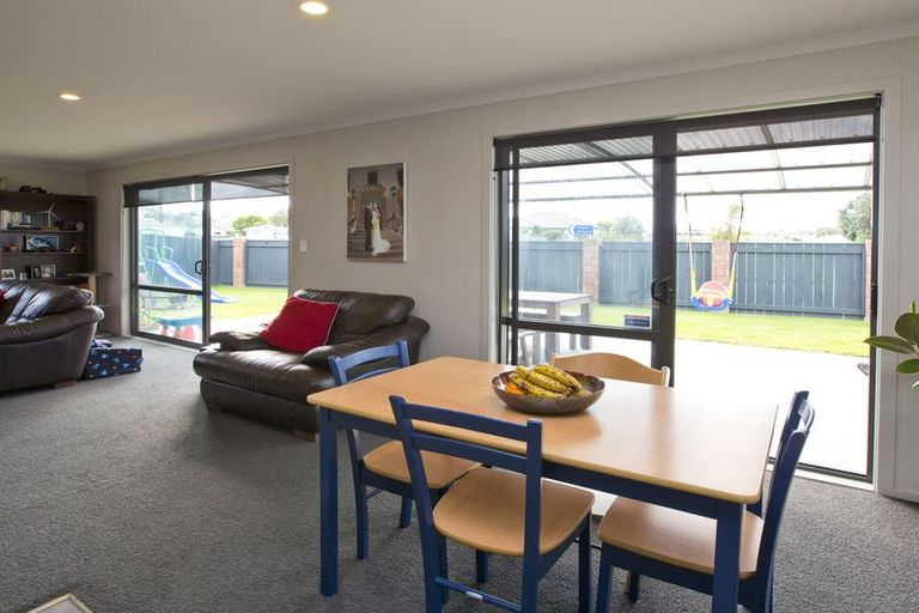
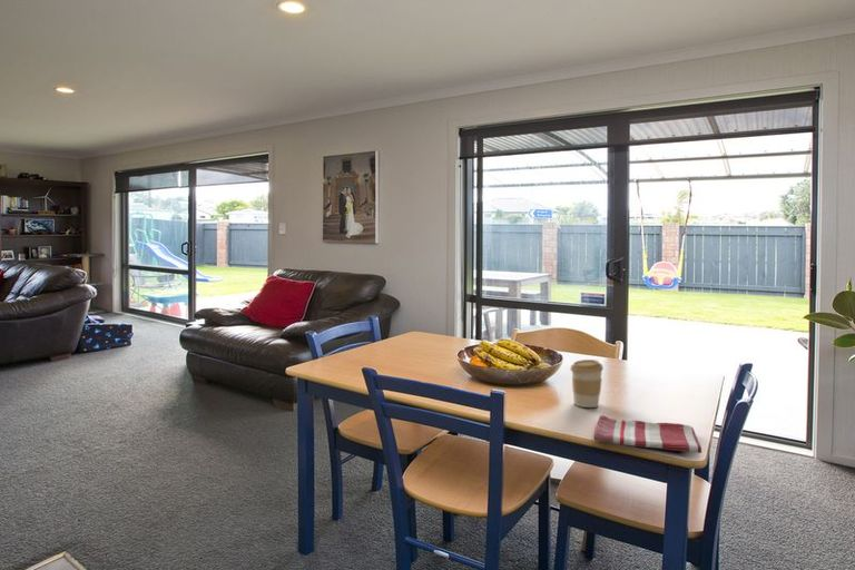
+ coffee cup [569,358,605,409]
+ dish towel [593,414,702,454]
